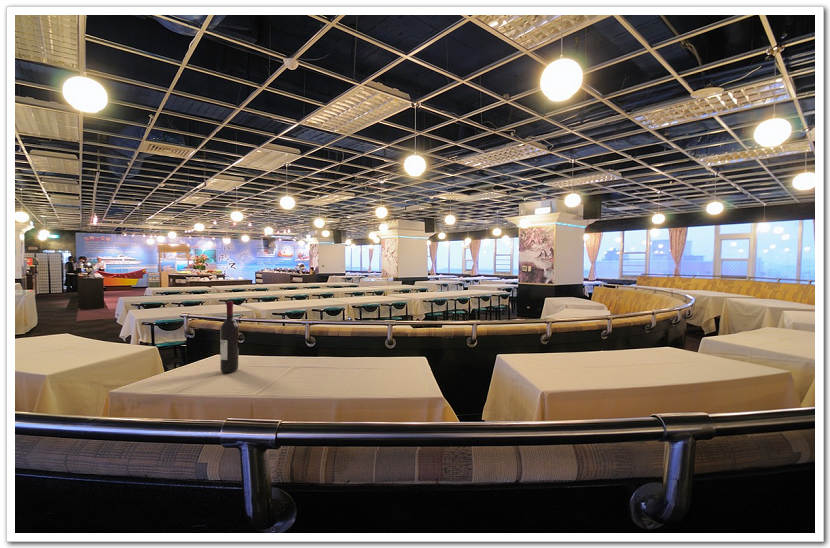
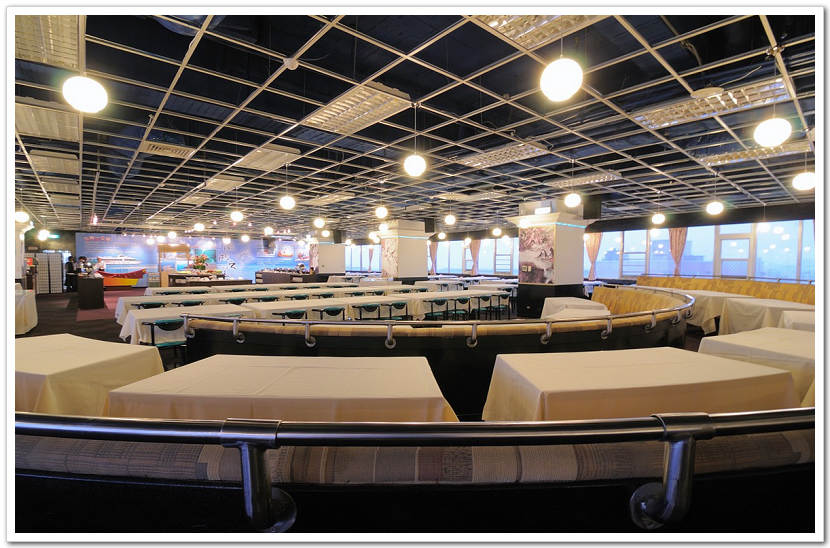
- wine bottle [219,300,240,374]
